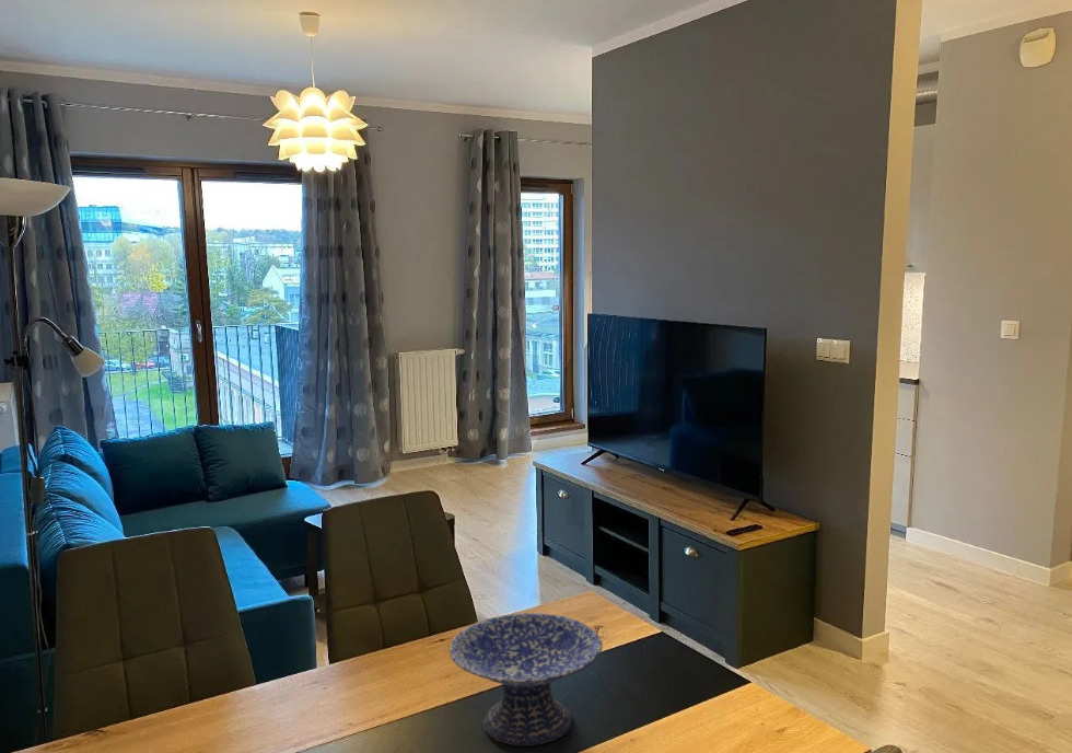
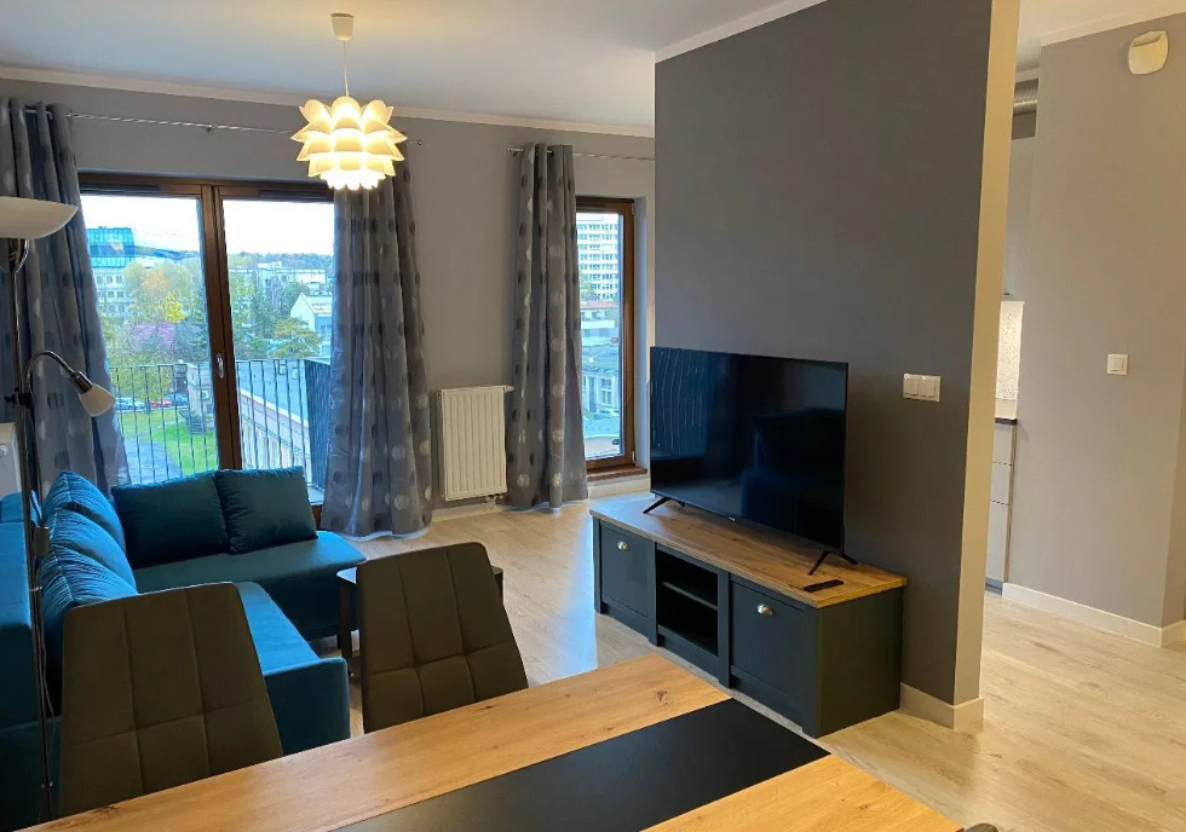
- decorative bowl [448,612,604,746]
